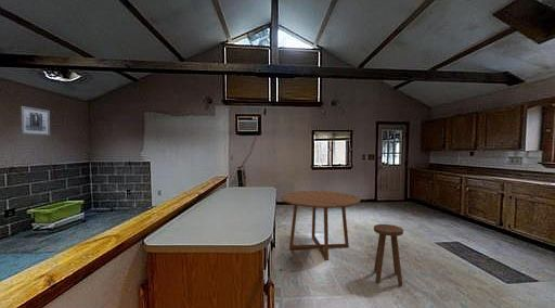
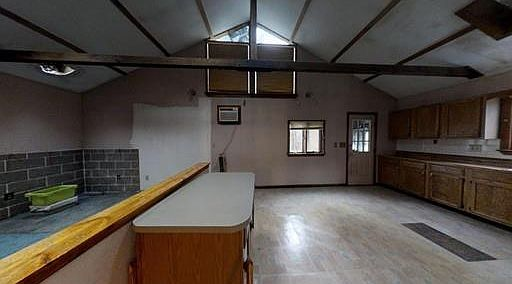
- stool [373,223,404,286]
- wall art [20,105,51,137]
- dining table [280,190,361,261]
